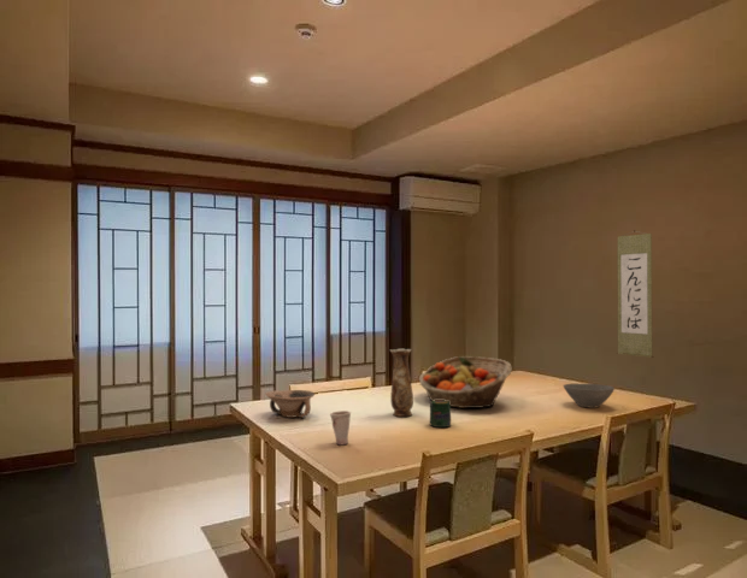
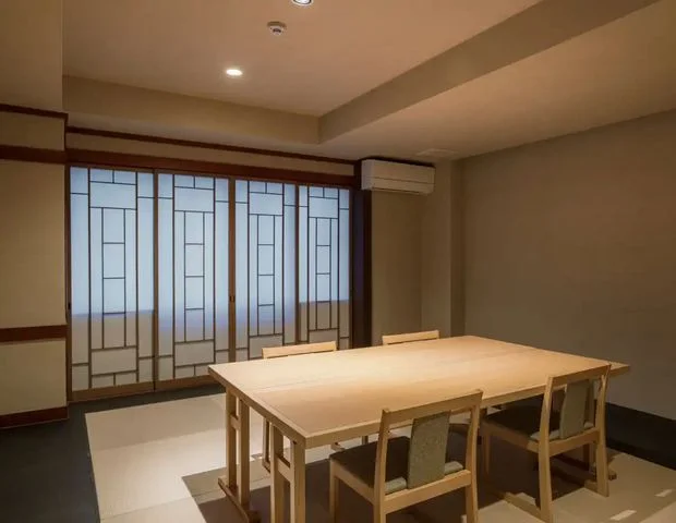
- cup [329,409,352,446]
- fruit basket [418,355,513,409]
- vase [389,348,414,418]
- jar [429,400,452,429]
- wall scroll [616,229,655,359]
- bowl [561,383,616,409]
- bowl [265,389,316,419]
